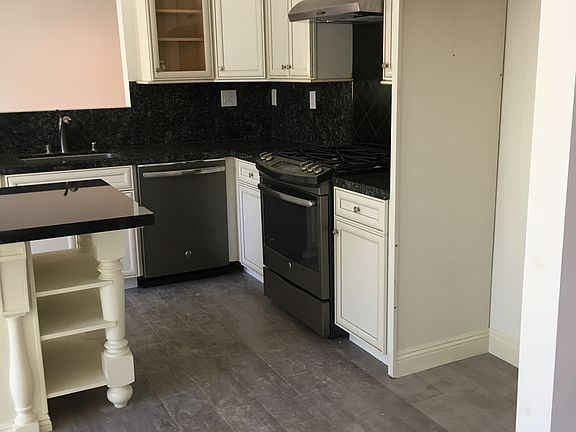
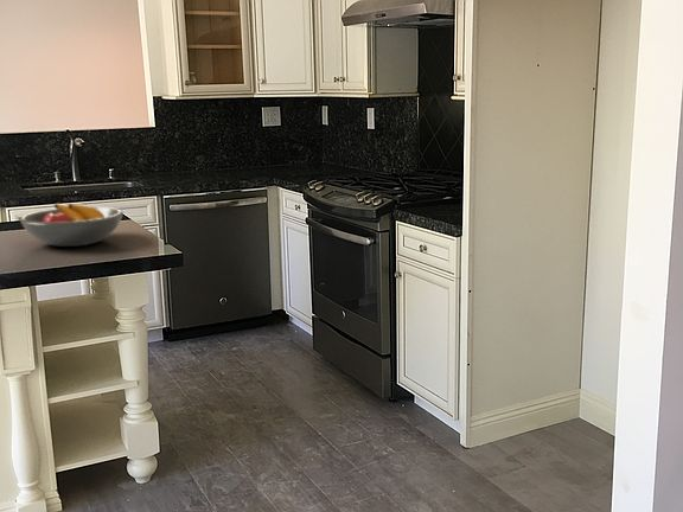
+ fruit bowl [18,203,125,248]
